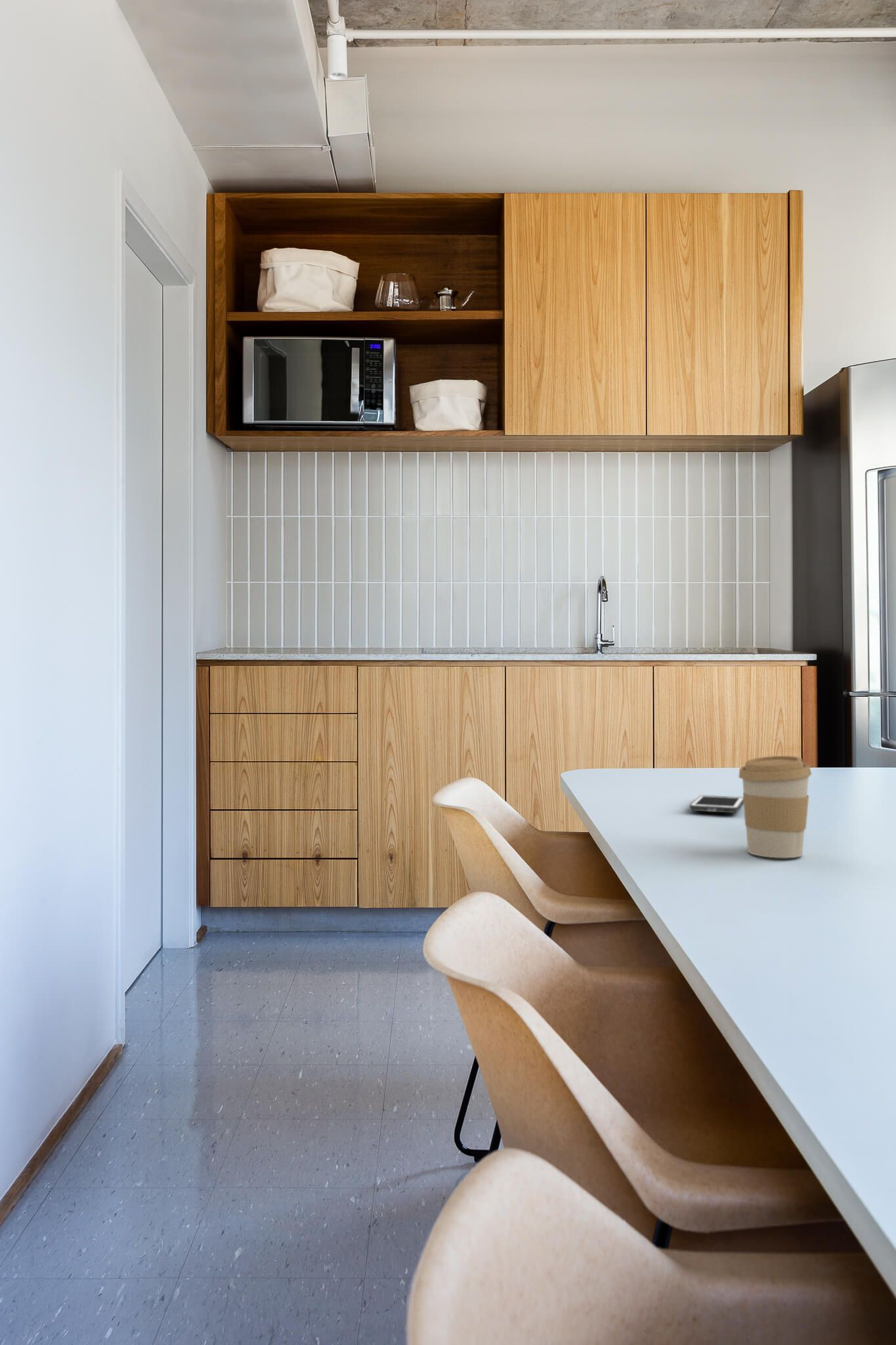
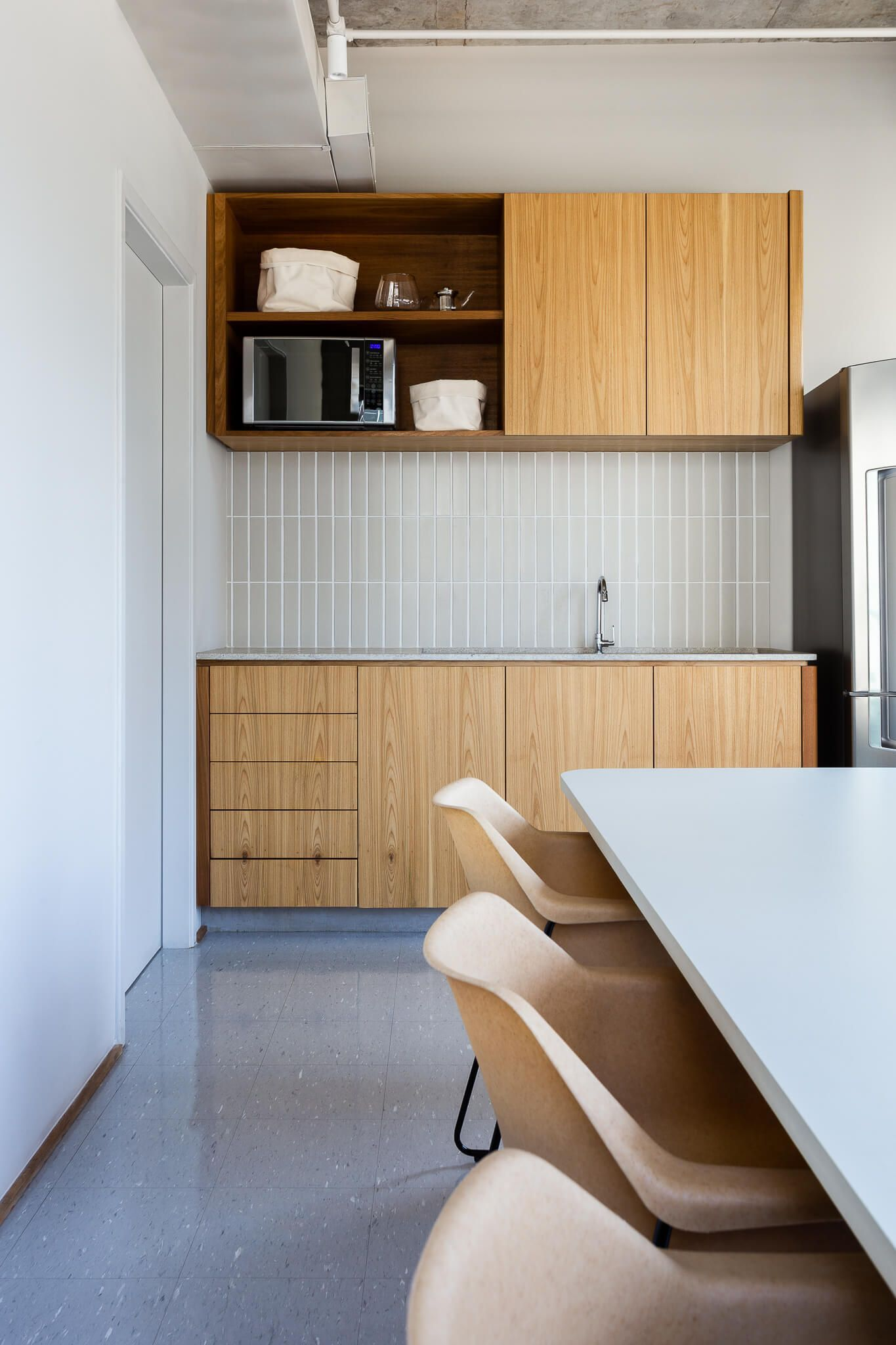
- coffee cup [738,755,812,858]
- cell phone [689,795,744,814]
